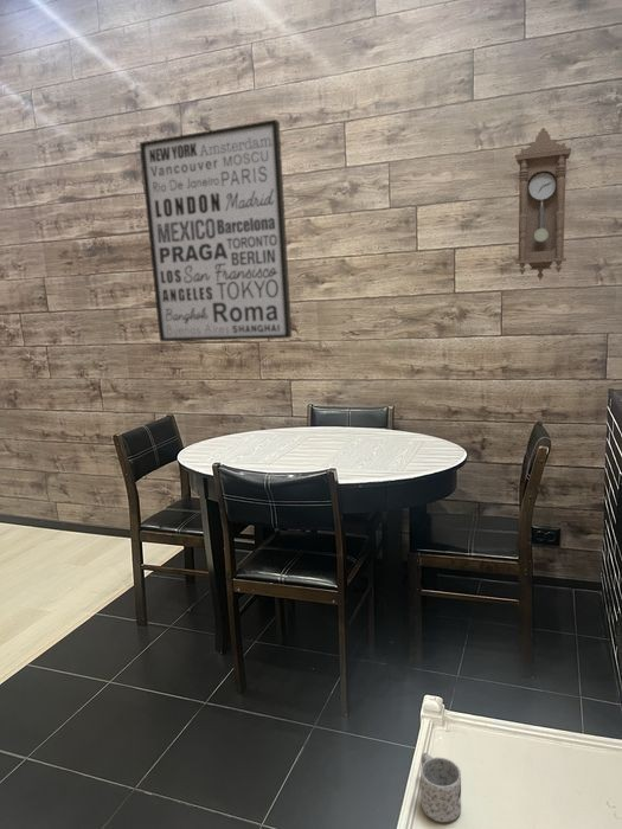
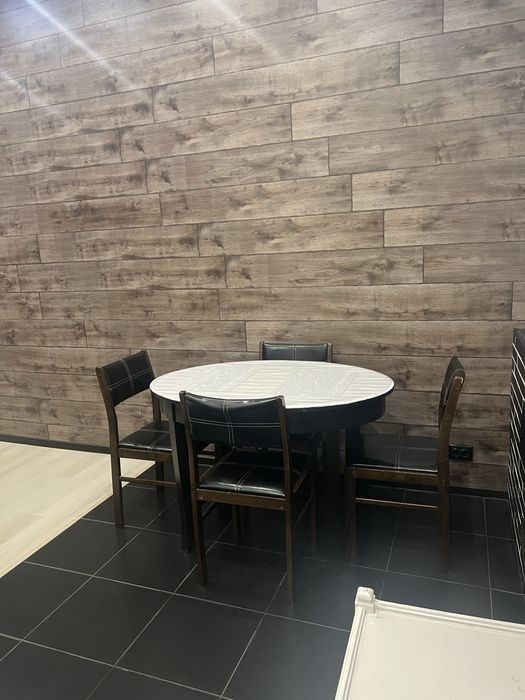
- pendulum clock [514,127,572,281]
- wall art [139,118,293,342]
- mug [419,752,462,823]
